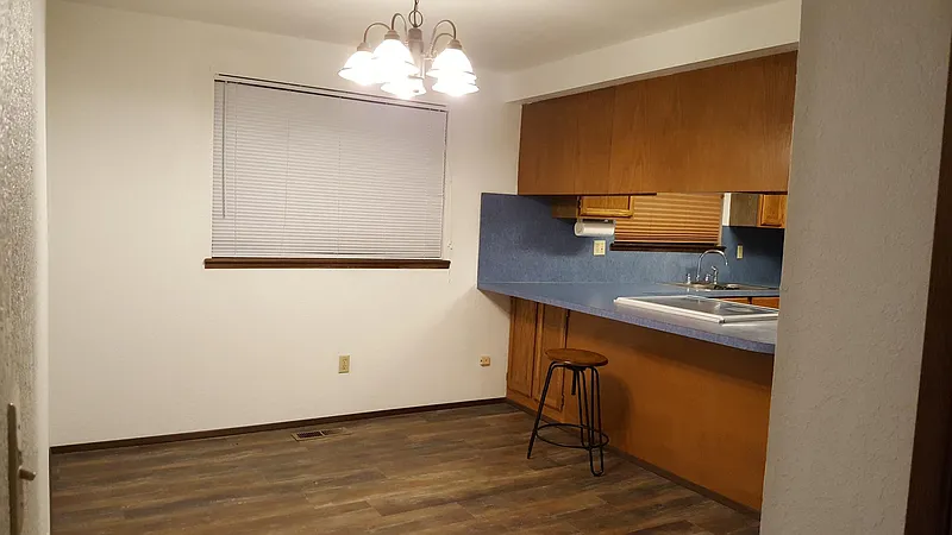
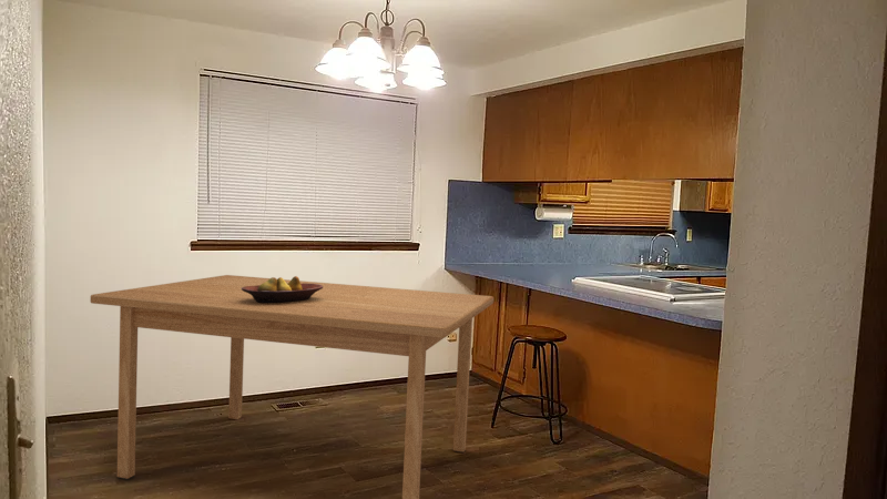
+ table [90,274,495,499]
+ fruit bowl [242,275,323,303]
